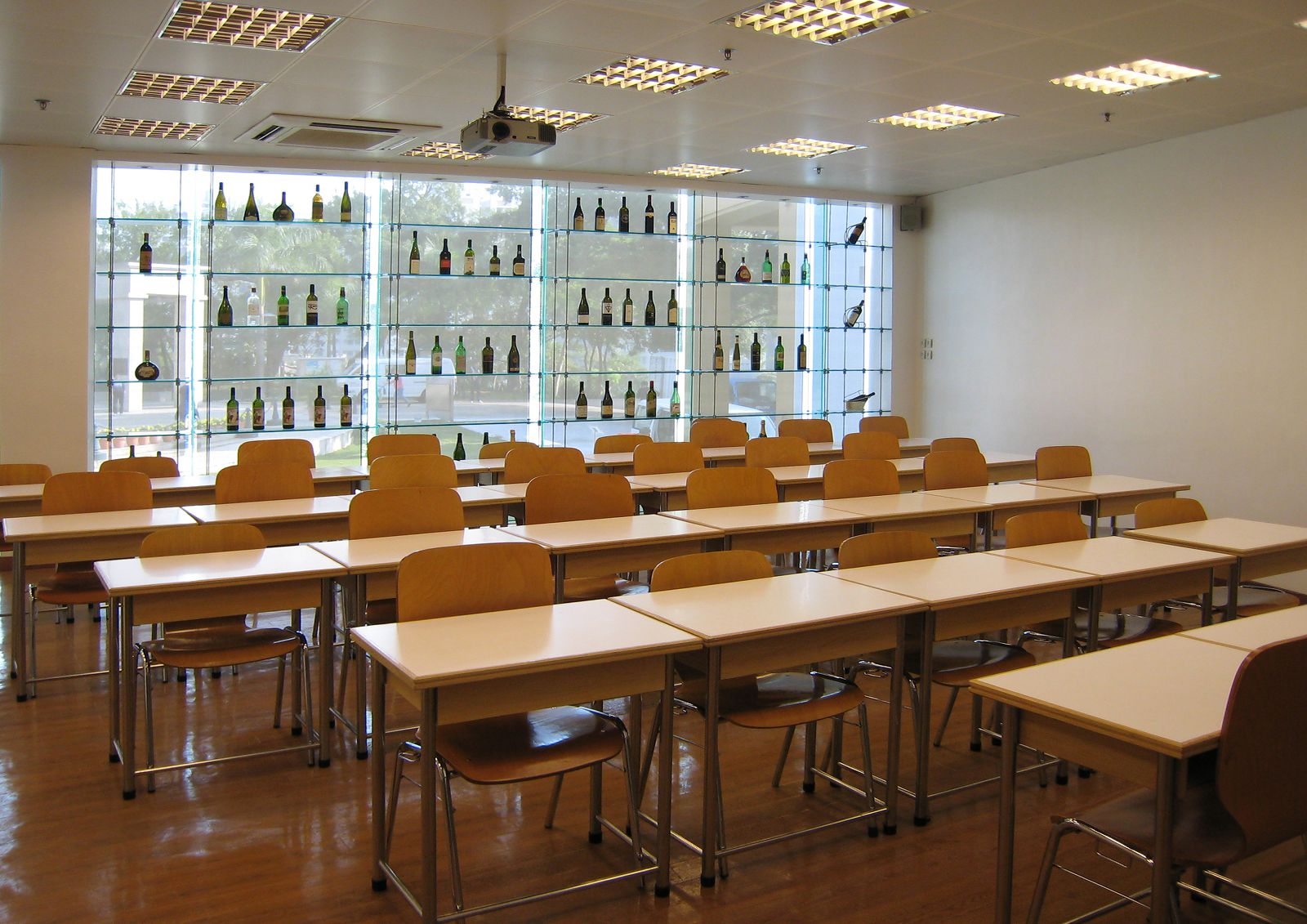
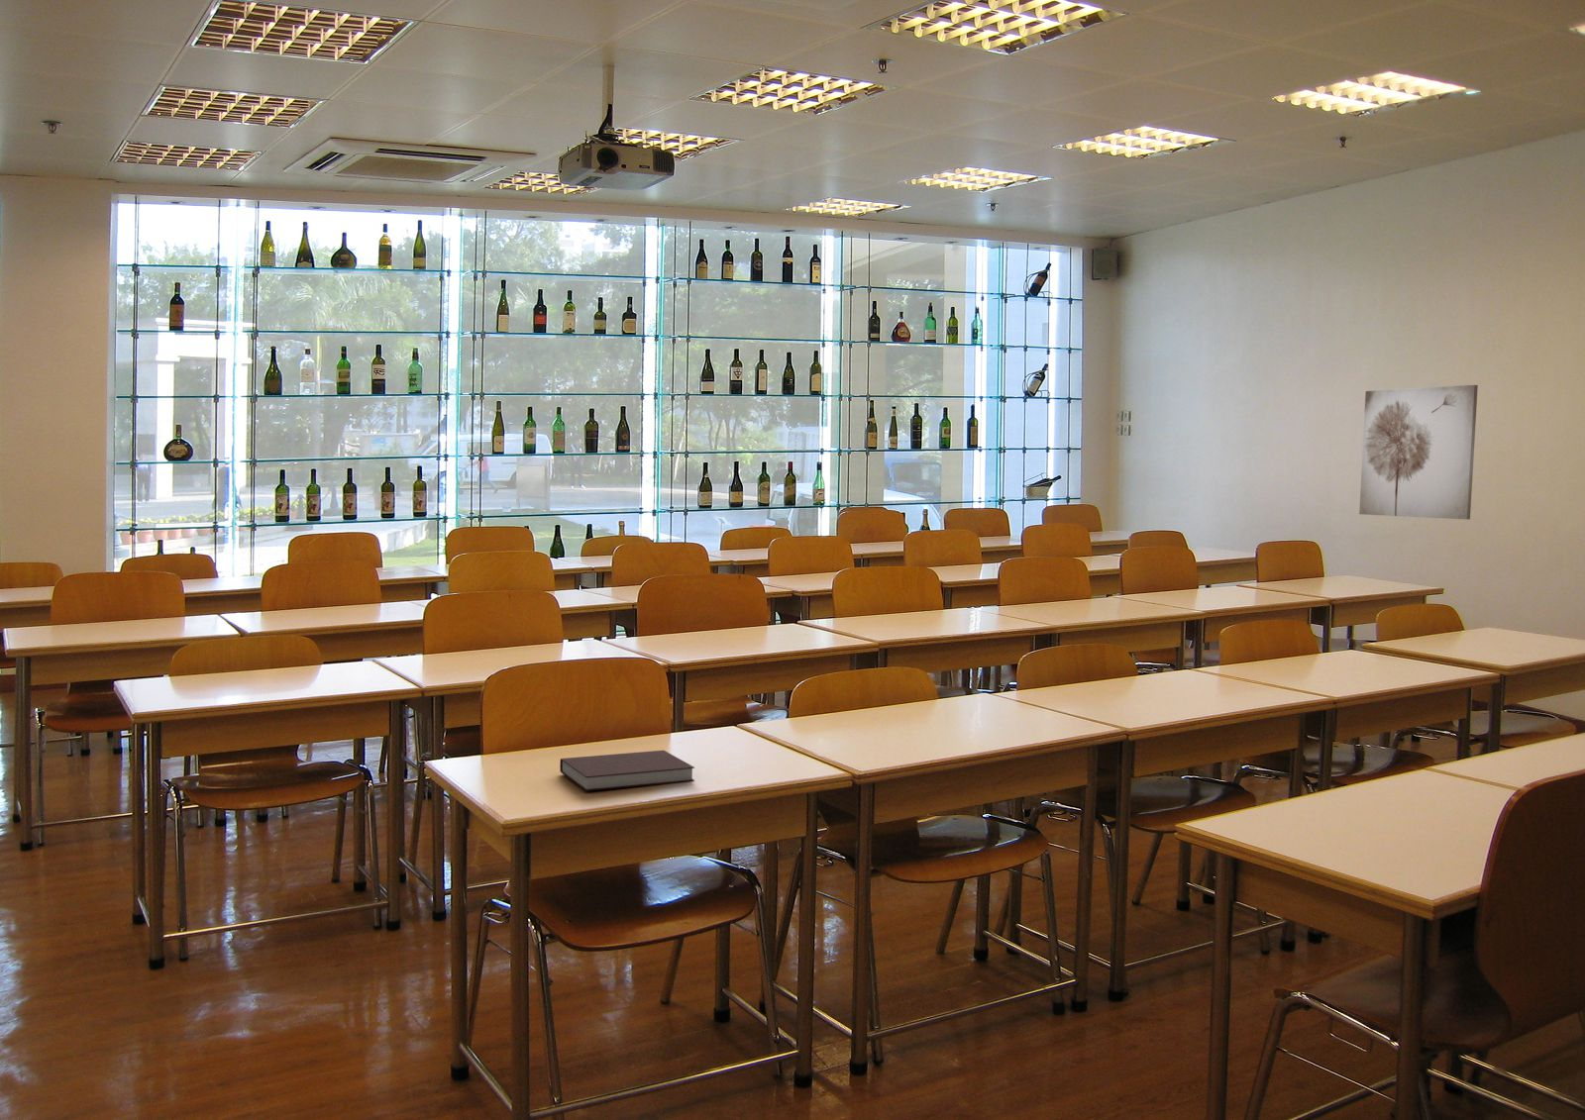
+ wall art [1358,384,1479,521]
+ notebook [559,749,695,793]
